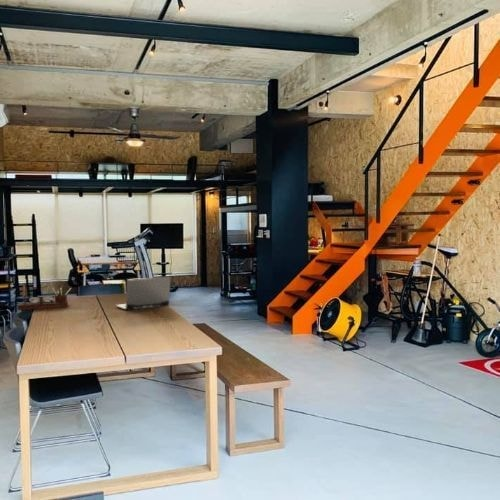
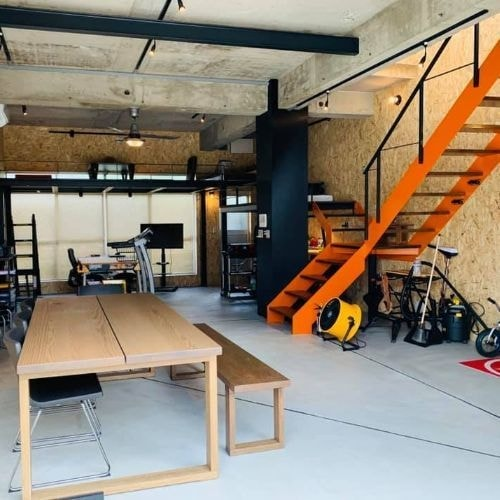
- laptop computer [115,275,172,311]
- desk organizer [16,284,72,311]
